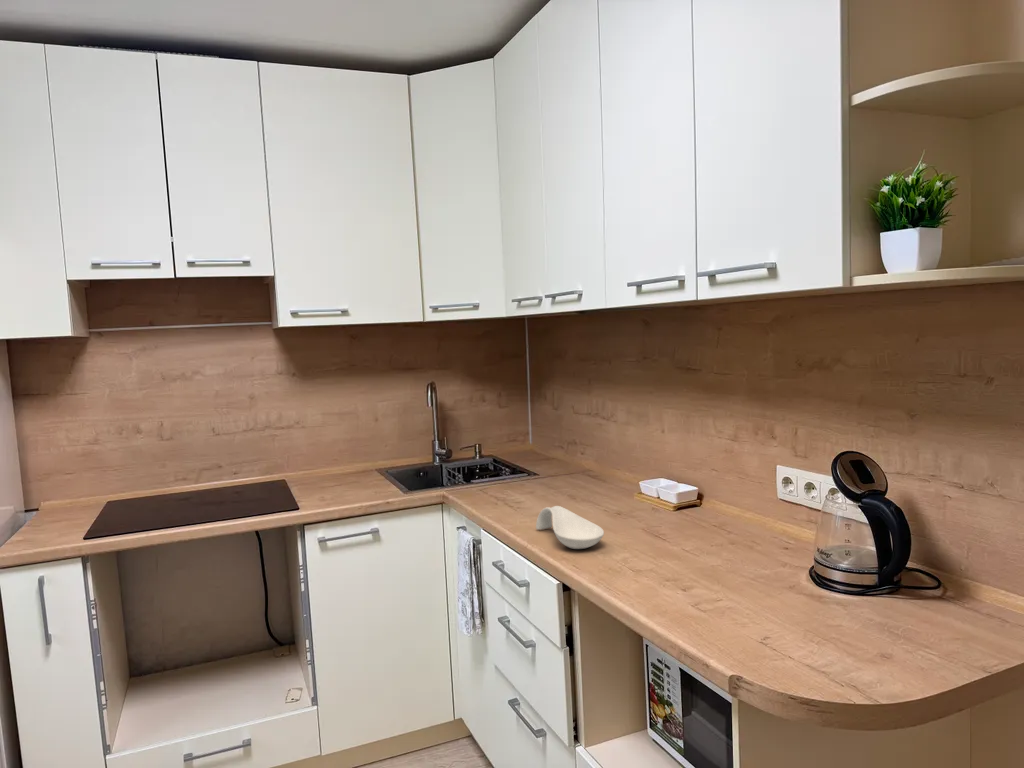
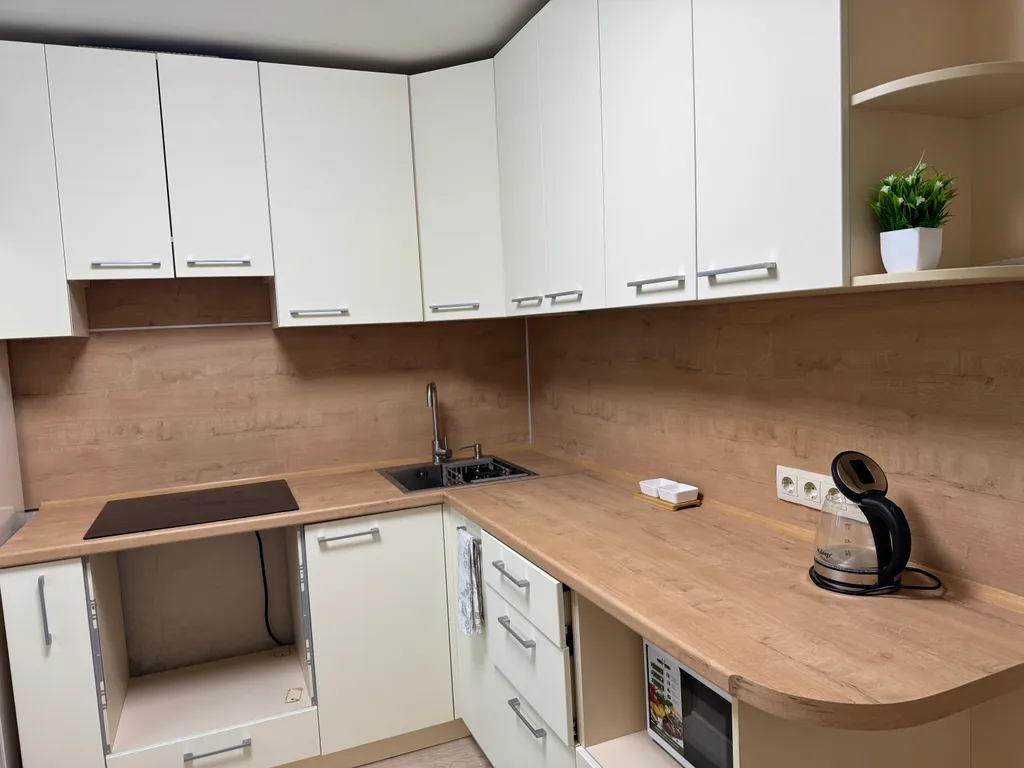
- spoon rest [535,505,605,550]
